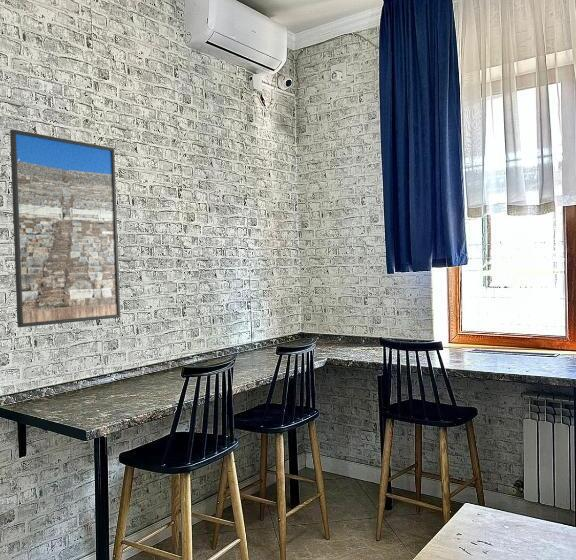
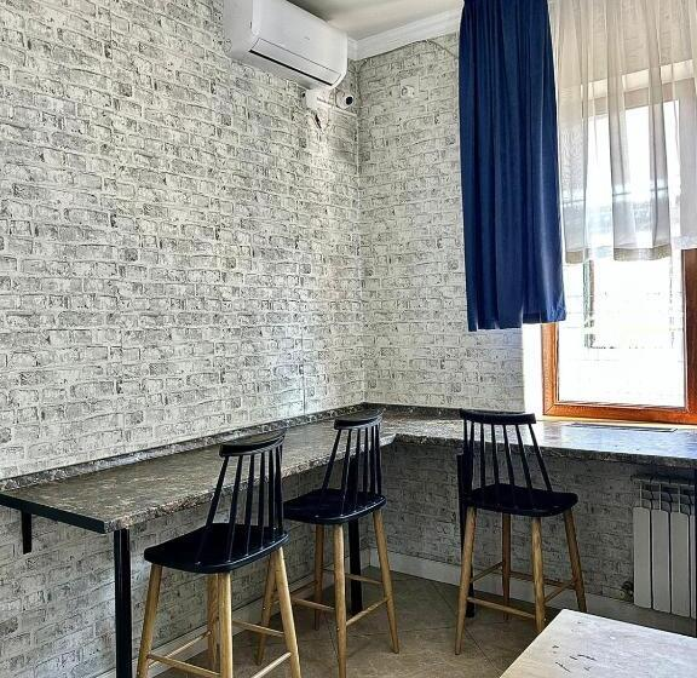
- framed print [9,128,121,328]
